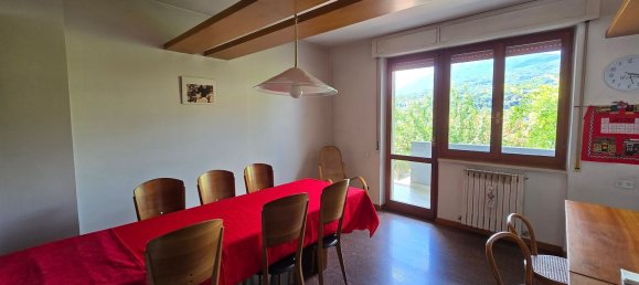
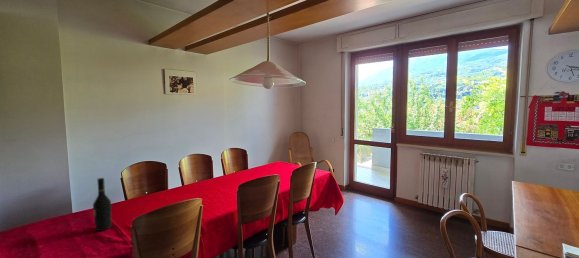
+ wine bottle [92,177,112,232]
